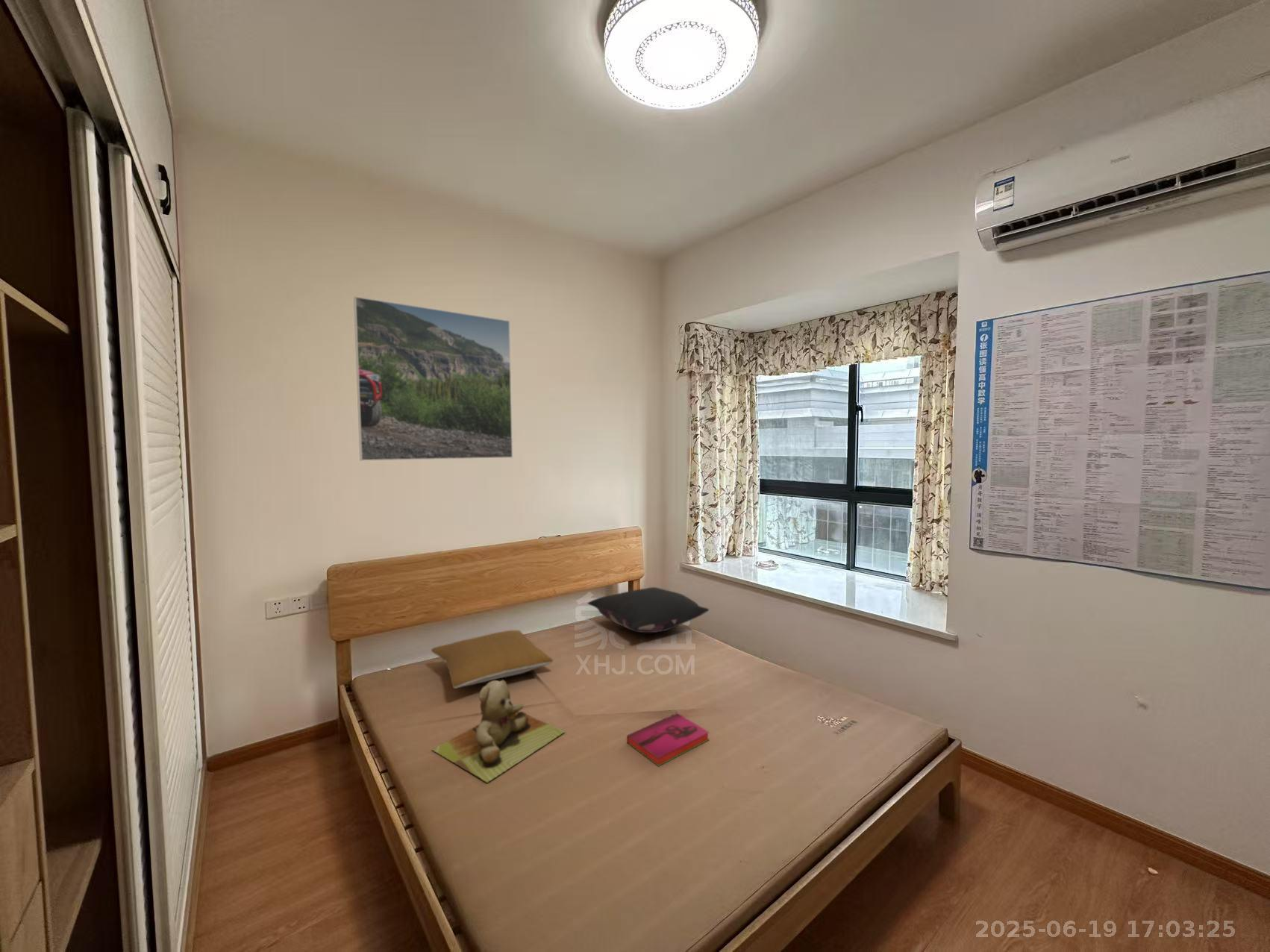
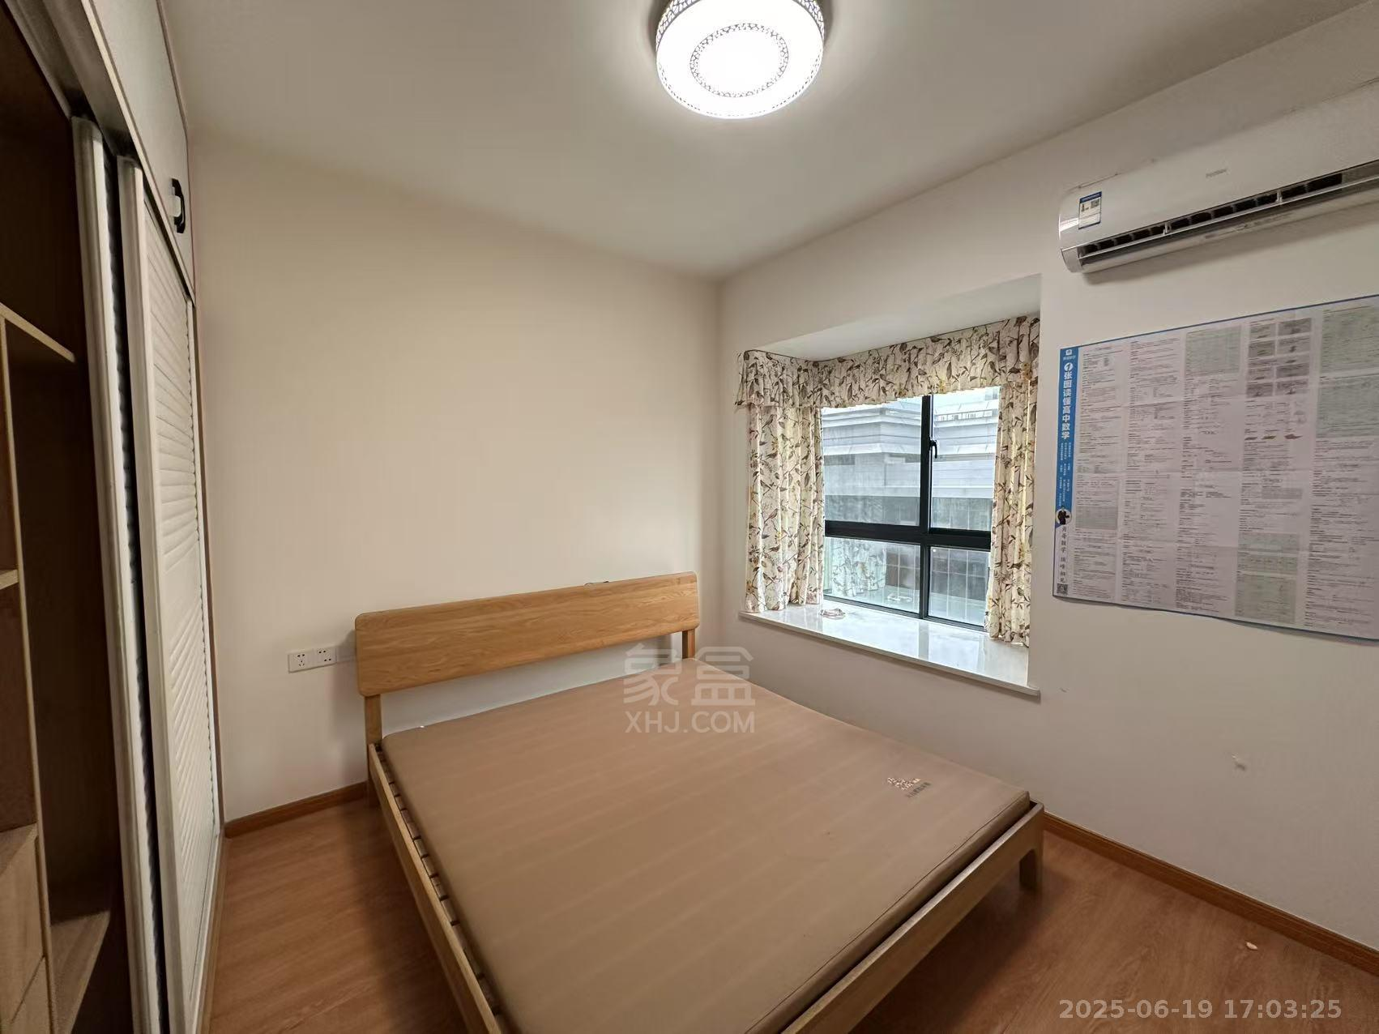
- pillow [431,630,554,689]
- hardback book [626,712,710,768]
- pillow [586,586,710,633]
- teddy bear [431,680,566,783]
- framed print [353,295,513,461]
